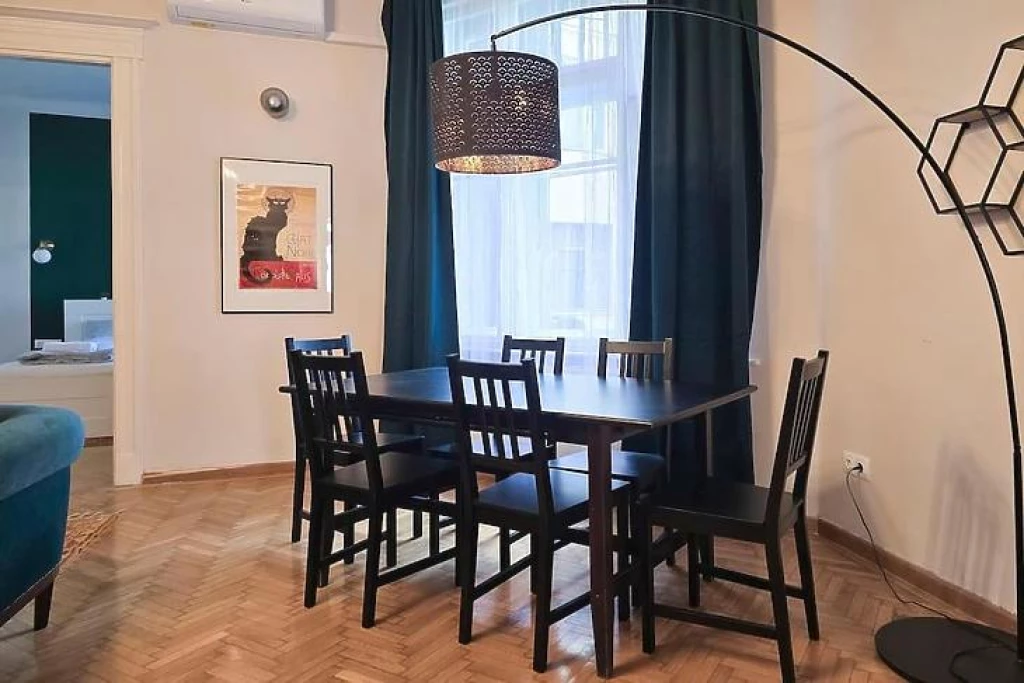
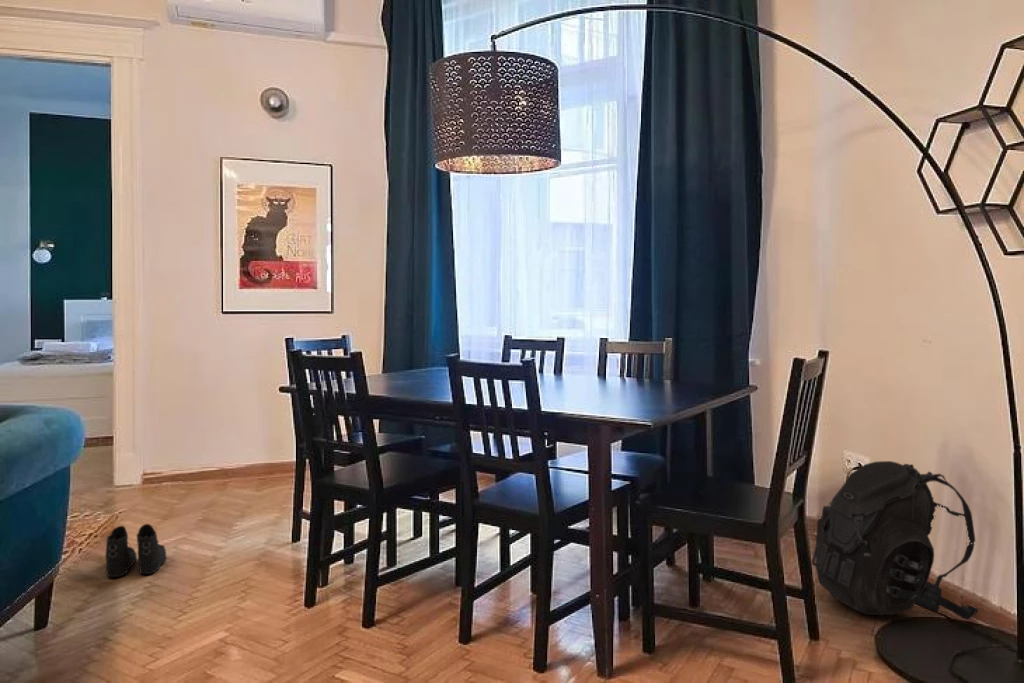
+ boots [104,523,167,578]
+ backpack [811,460,979,621]
